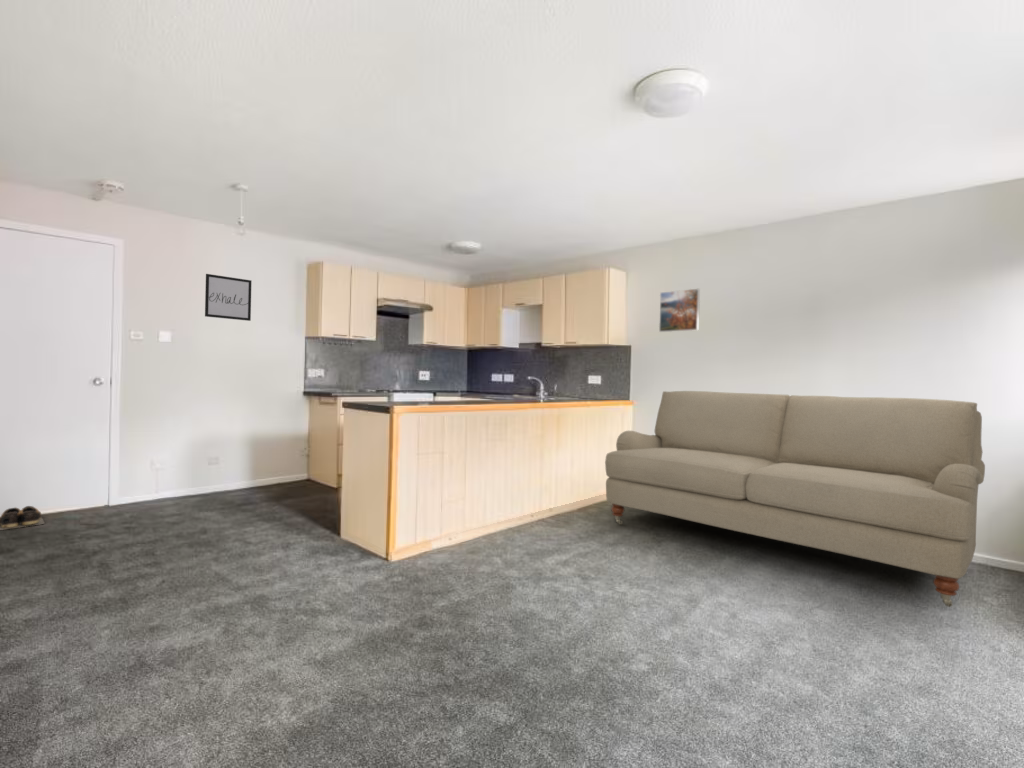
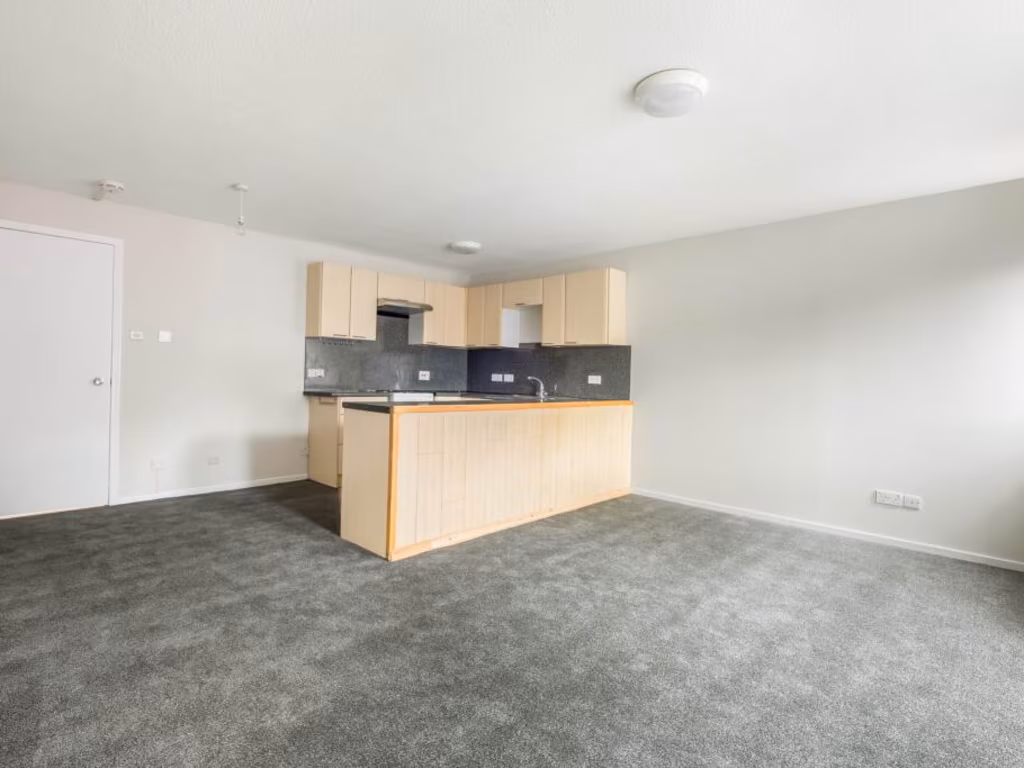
- sofa [604,390,986,608]
- wall art [204,273,252,322]
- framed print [658,288,701,333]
- shoes [0,505,46,531]
